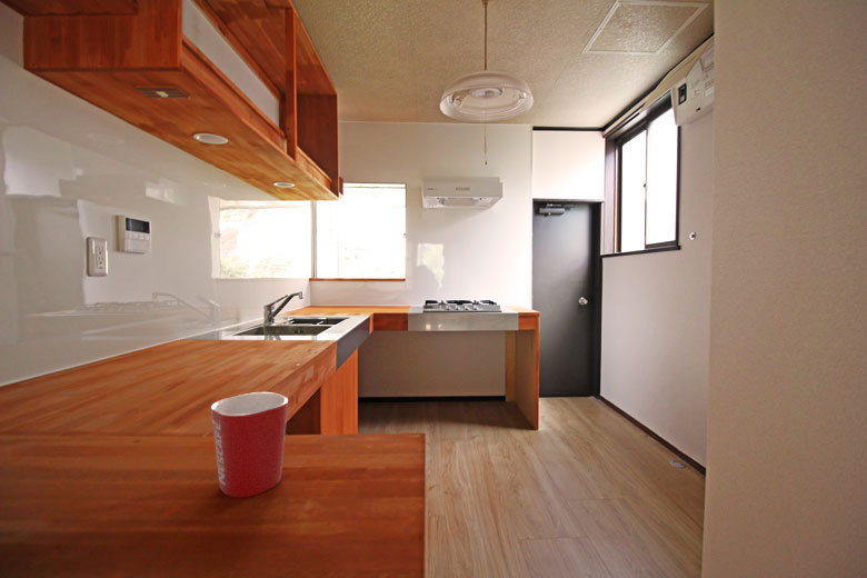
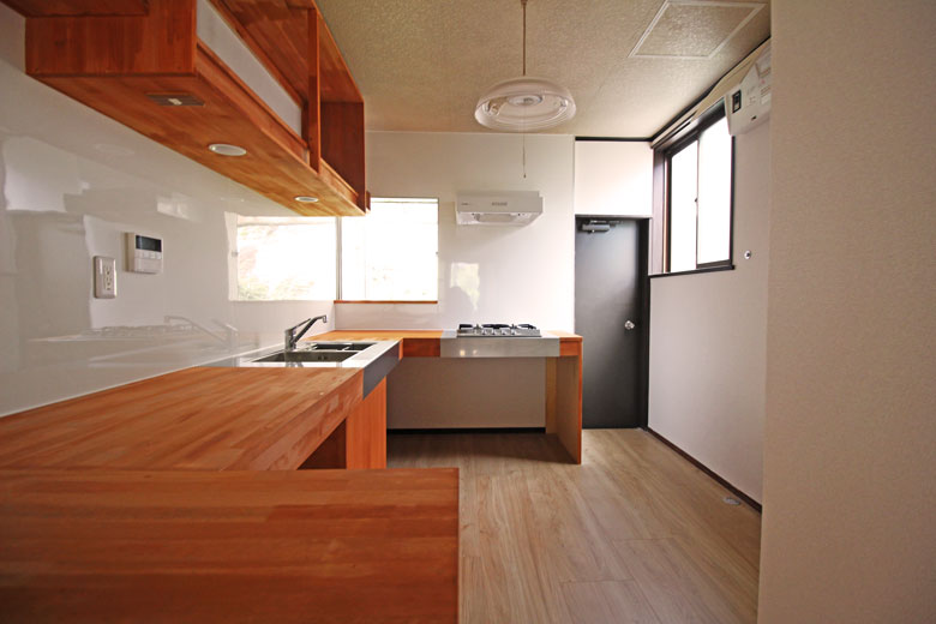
- mug [210,391,289,499]
